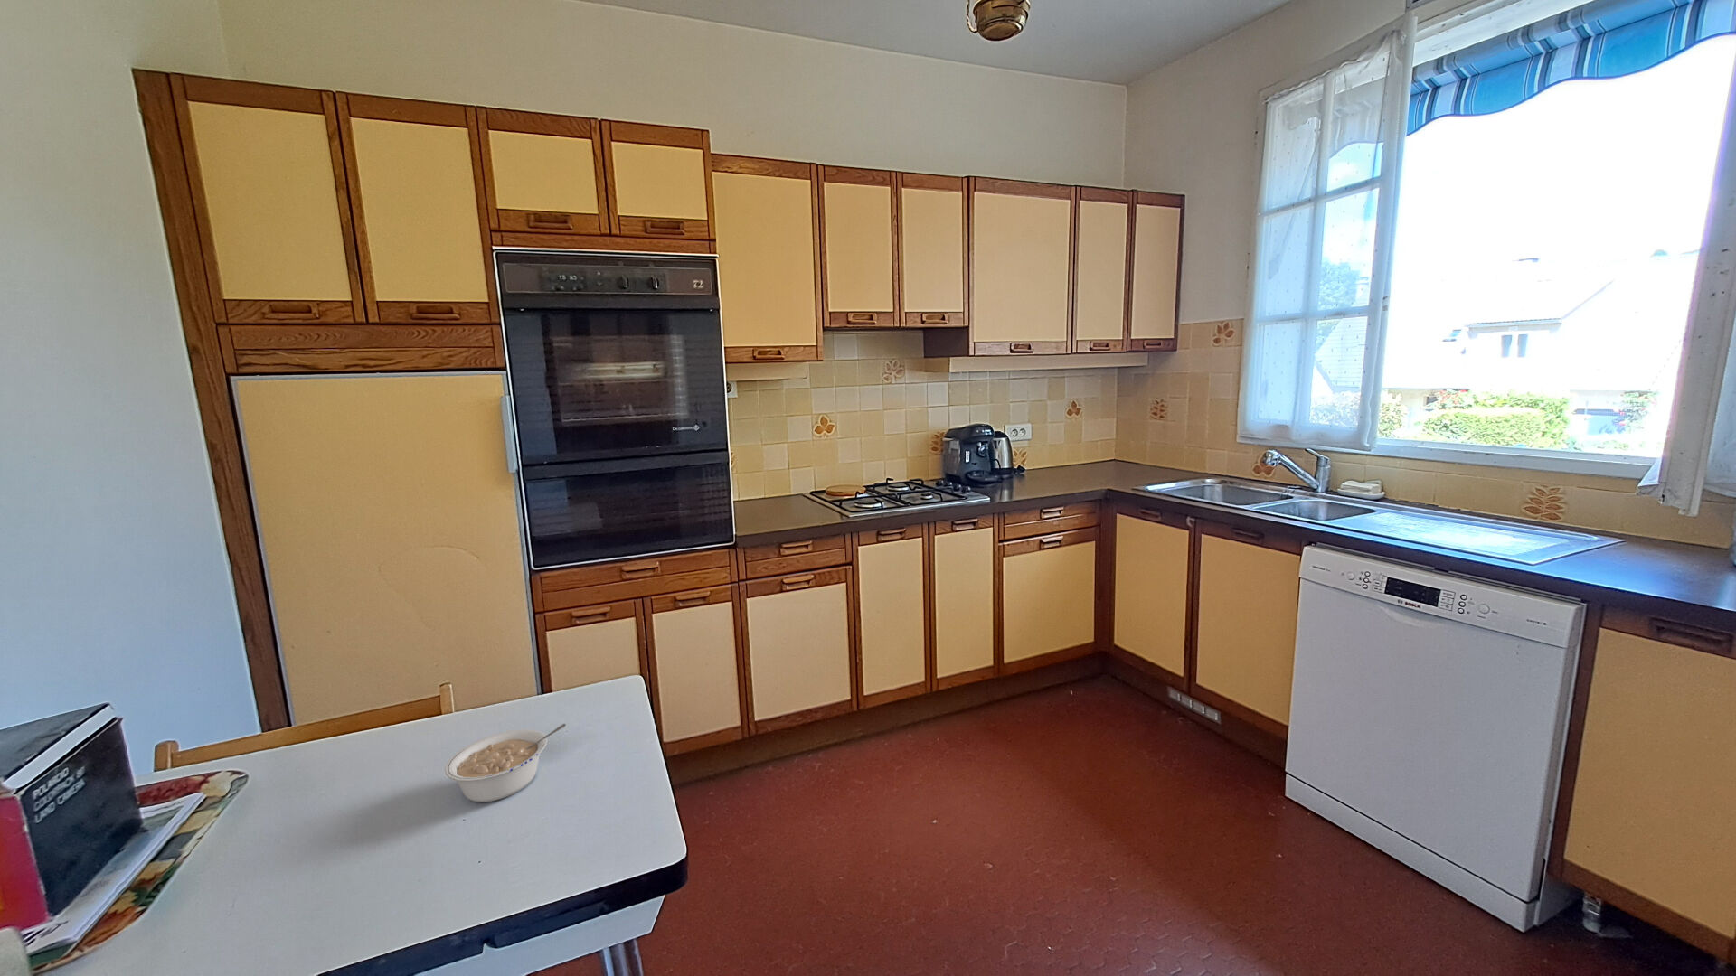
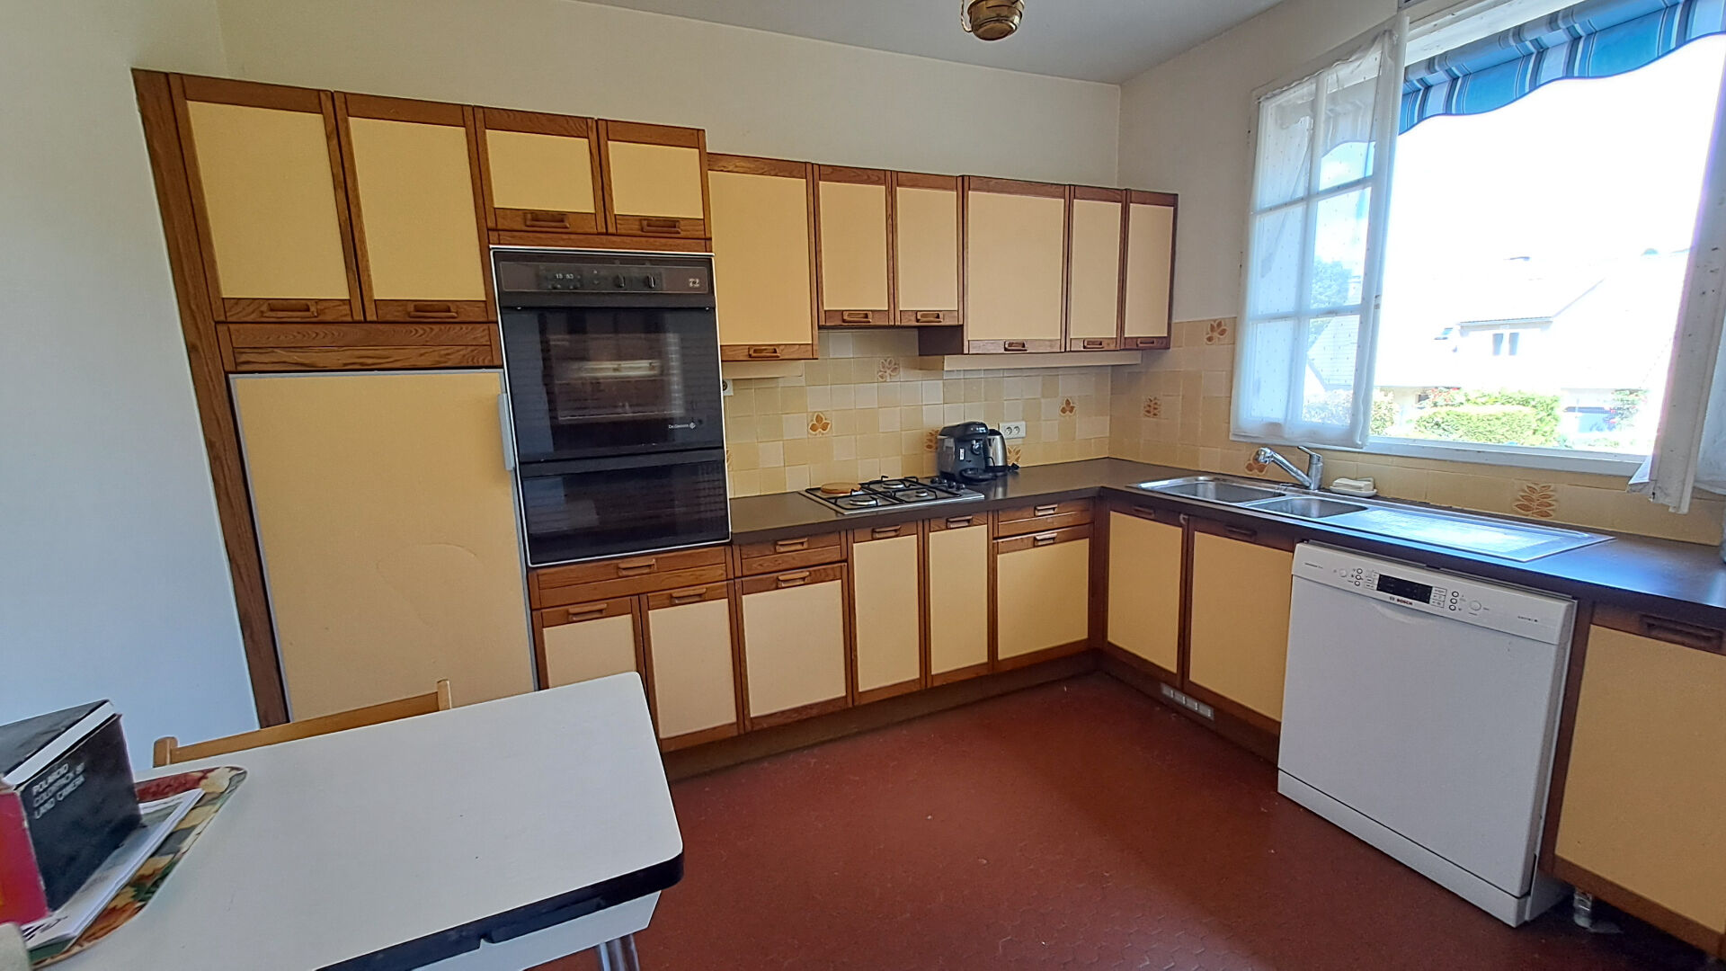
- legume [444,723,566,803]
